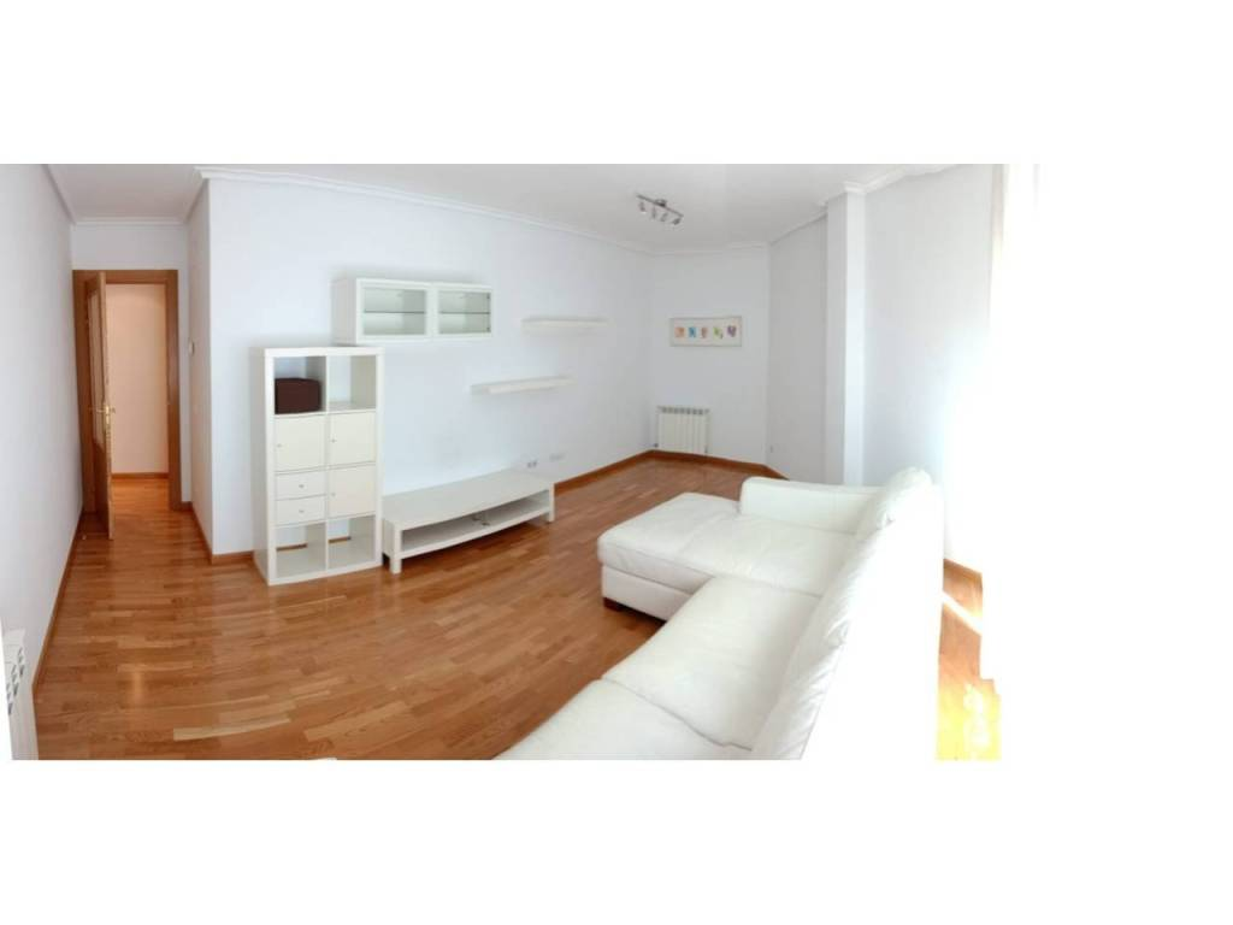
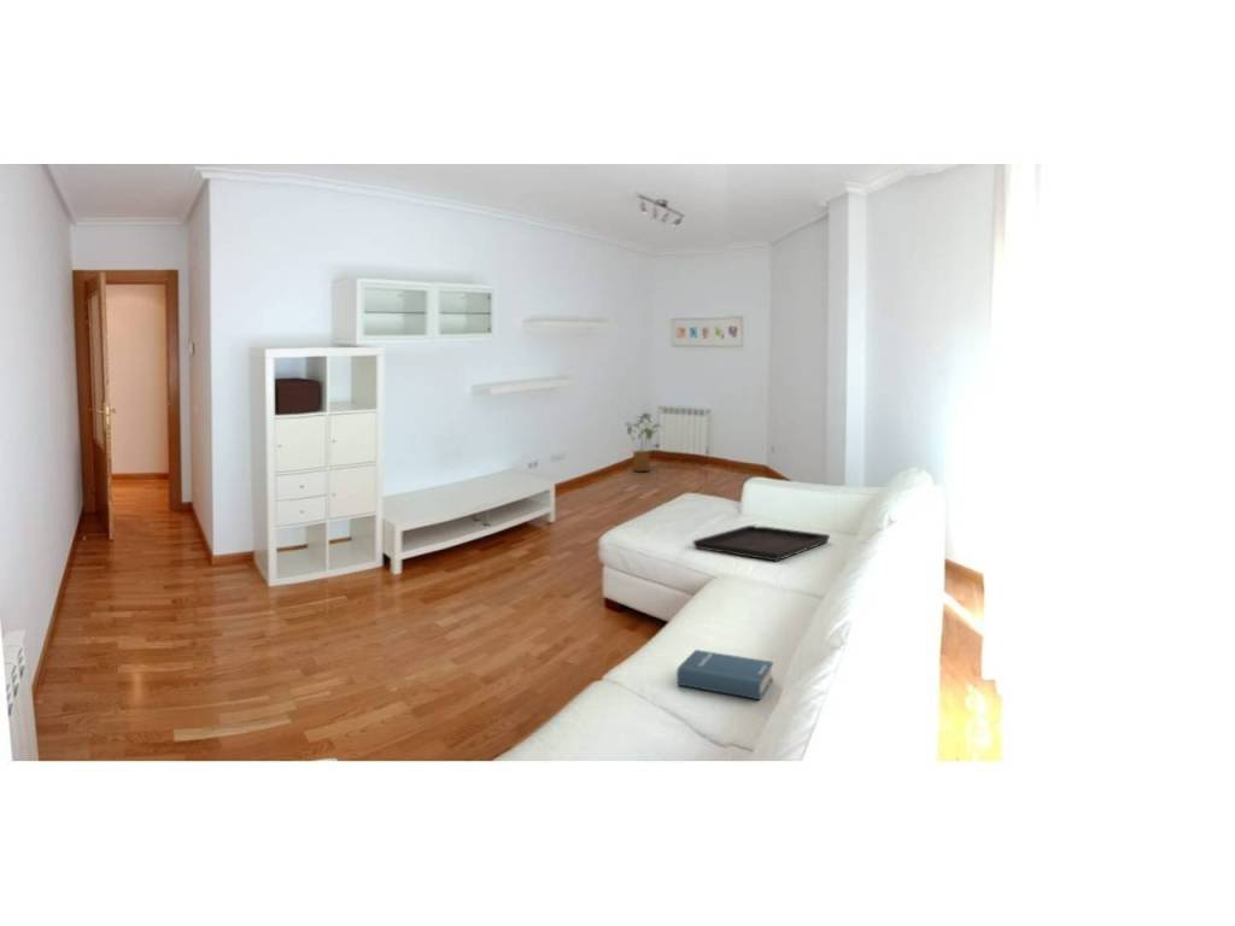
+ hardback book [675,649,774,701]
+ house plant [625,412,665,473]
+ serving tray [692,524,831,563]
